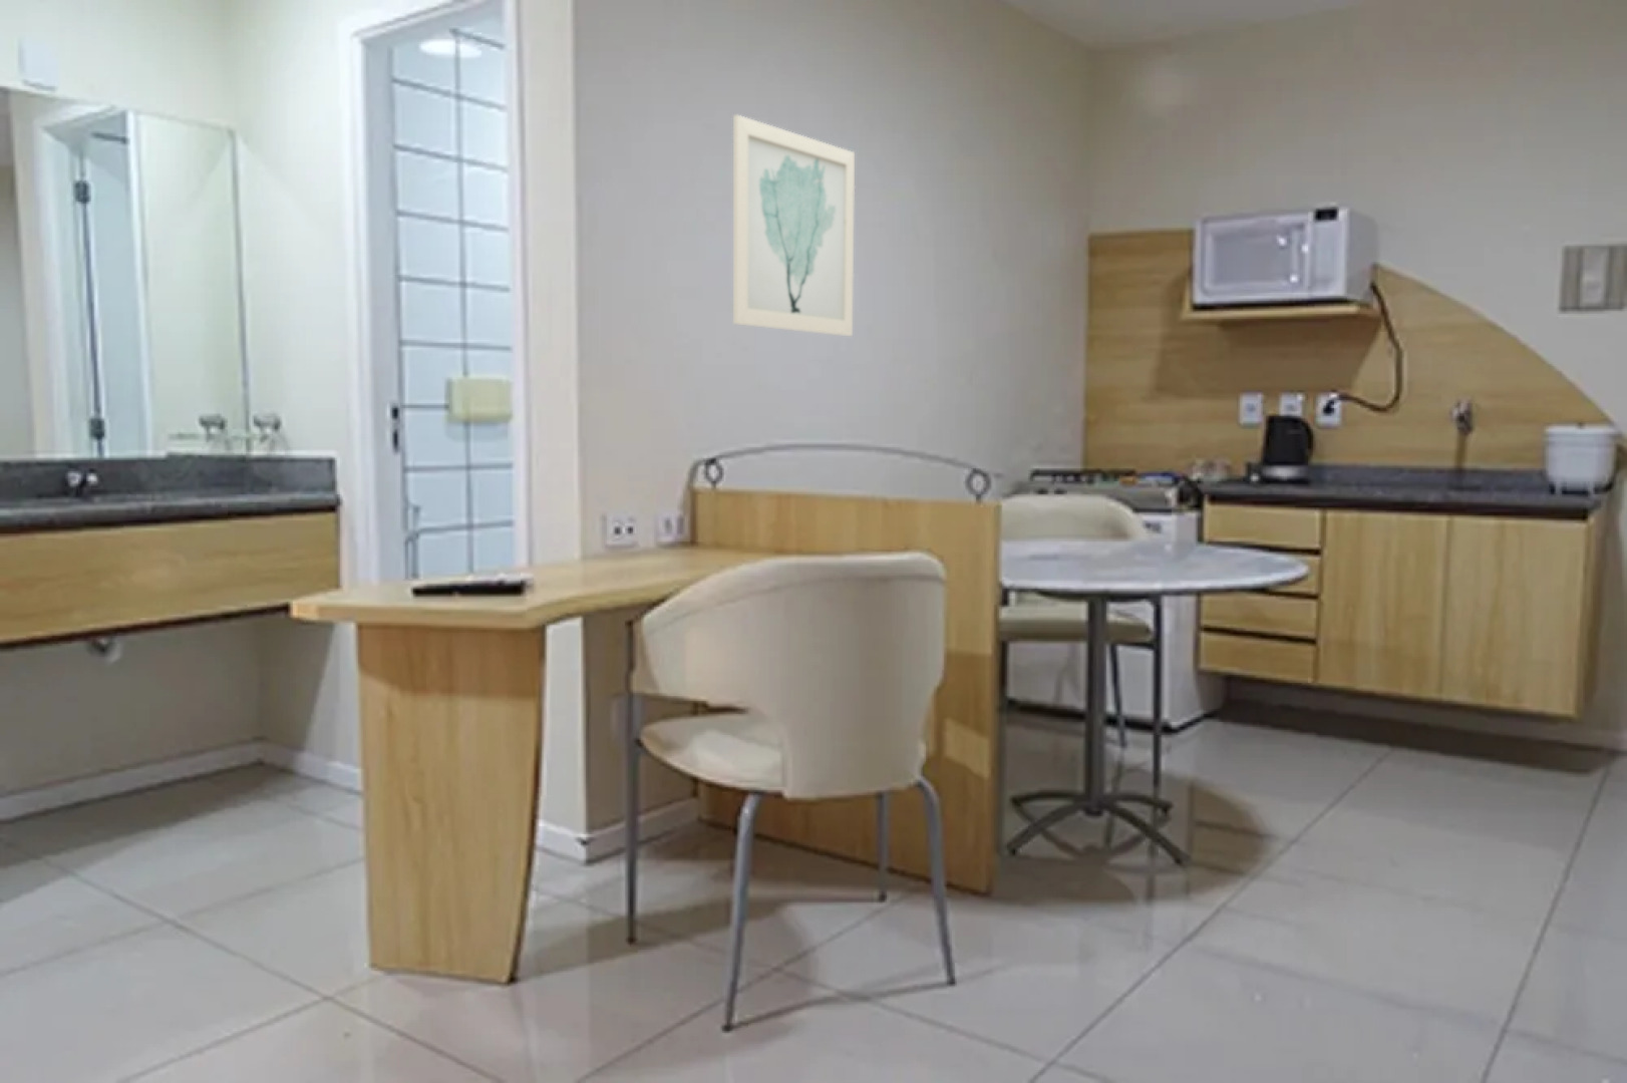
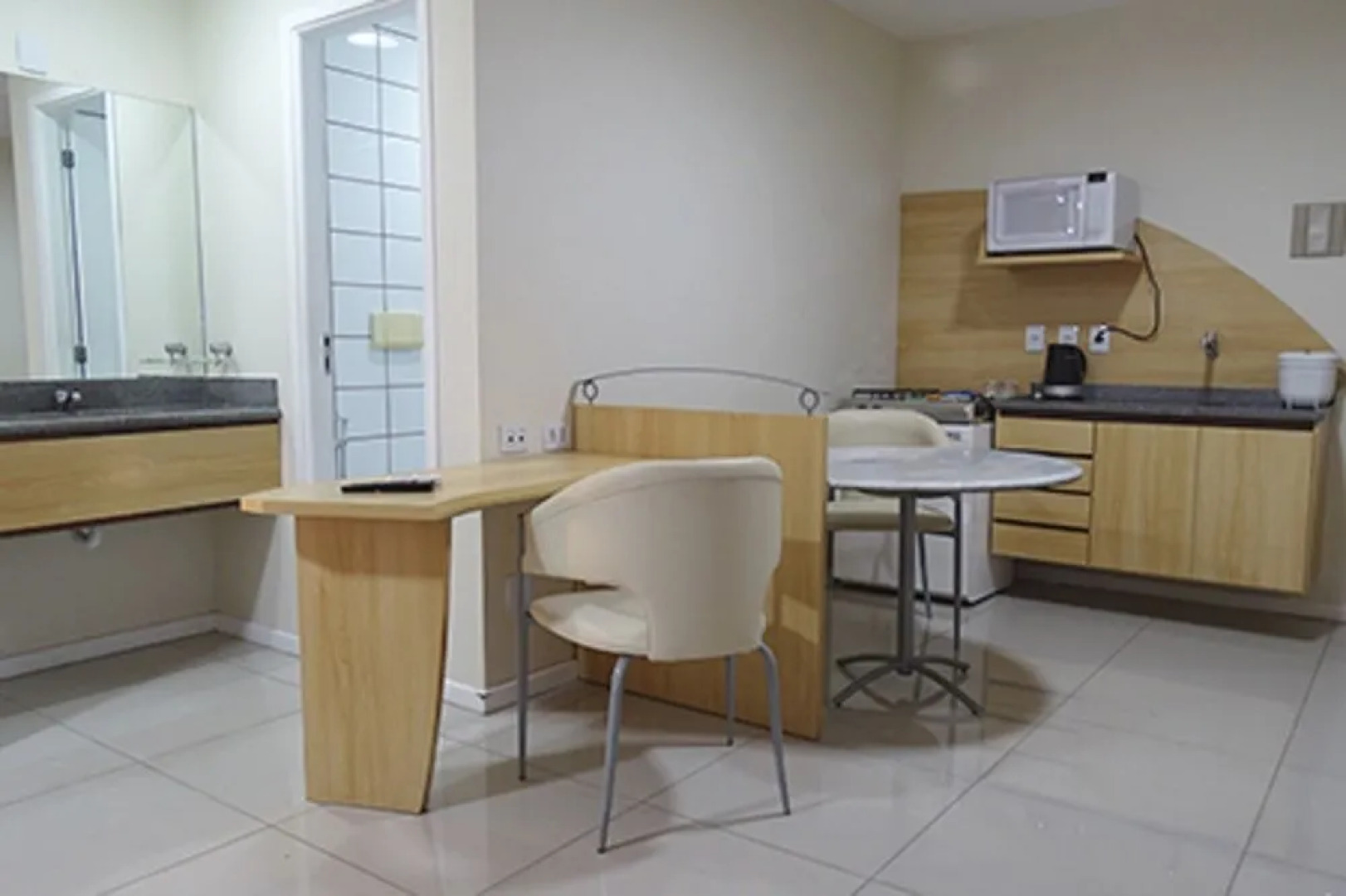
- wall art [733,115,856,337]
